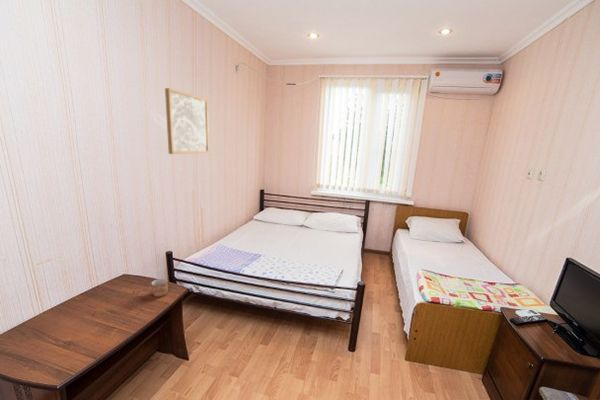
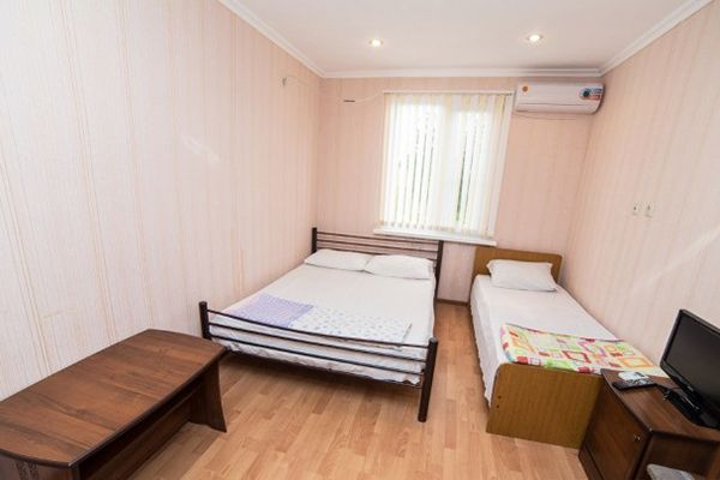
- wall art [164,87,210,155]
- mug [148,278,169,298]
